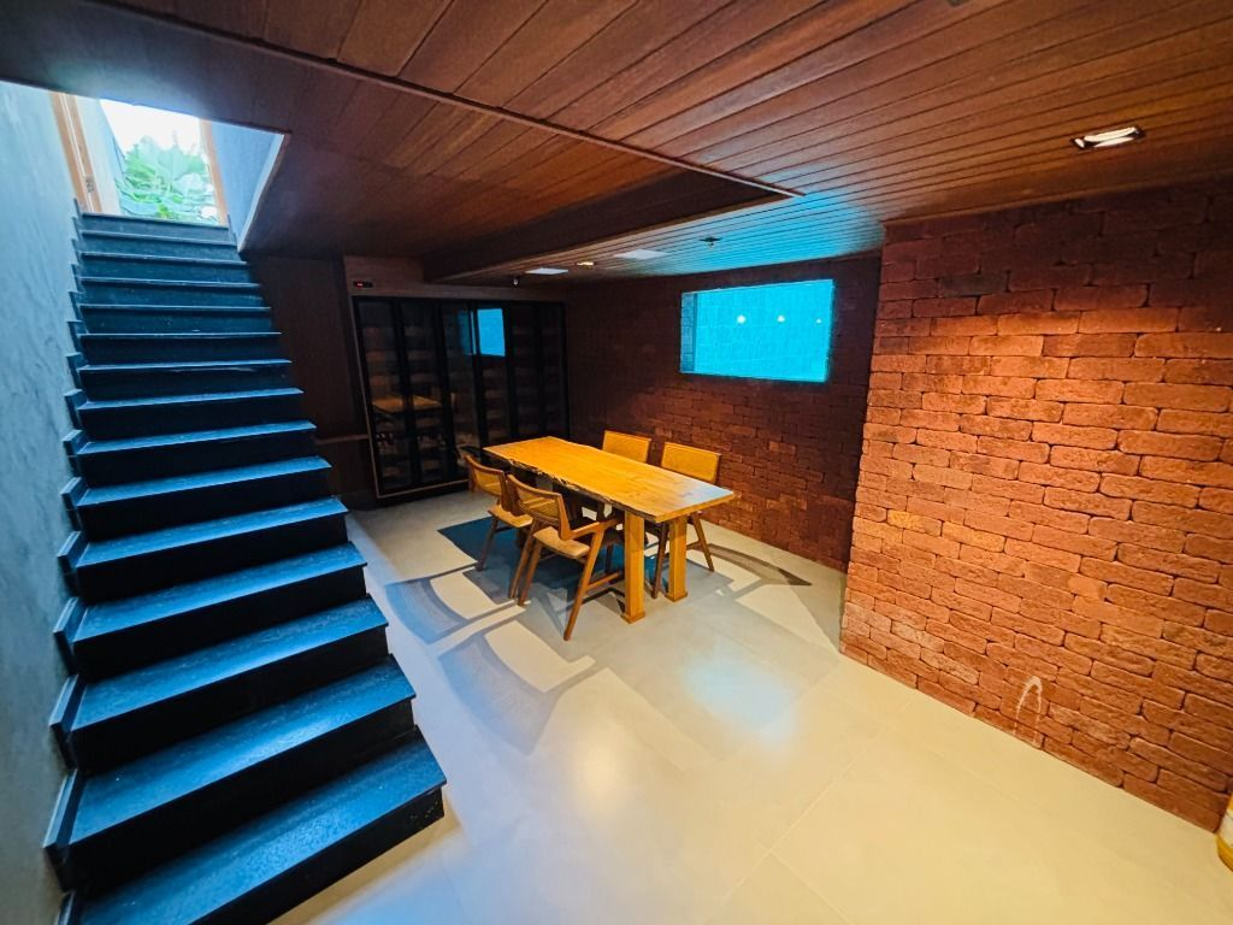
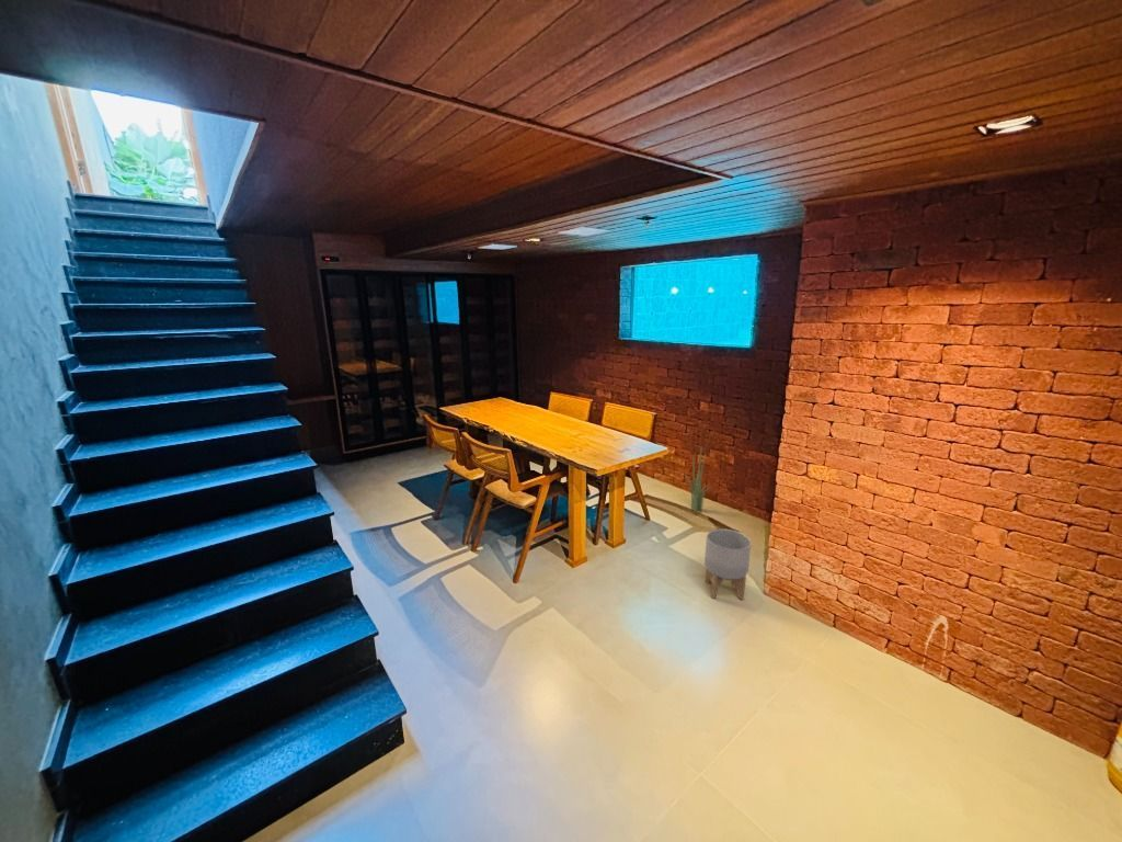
+ planter [703,528,753,601]
+ decorative plant [682,421,715,512]
